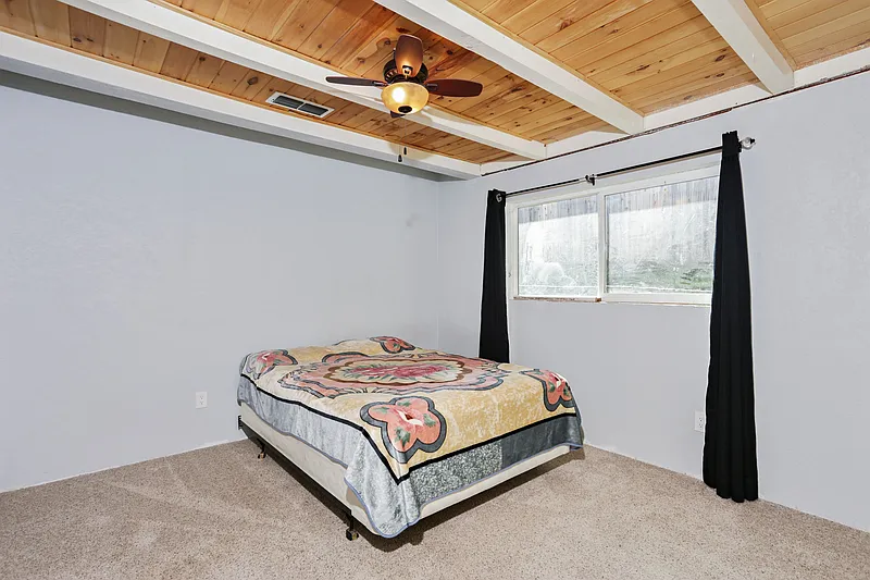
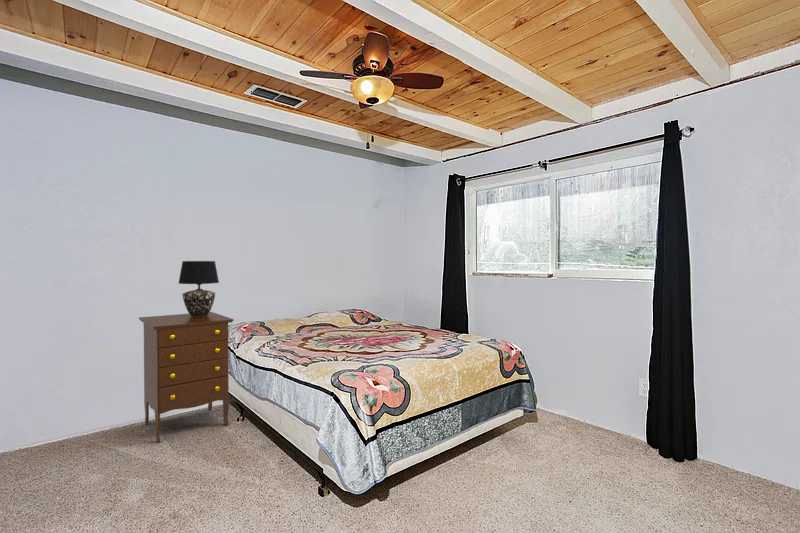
+ dresser [138,311,235,444]
+ table lamp [178,260,220,317]
